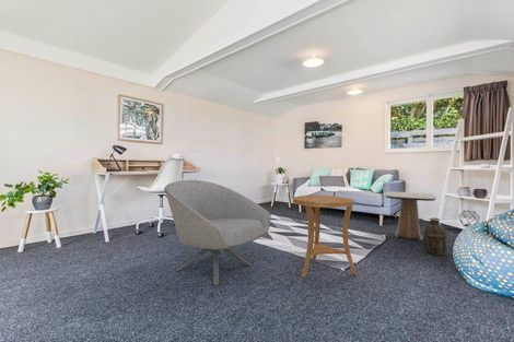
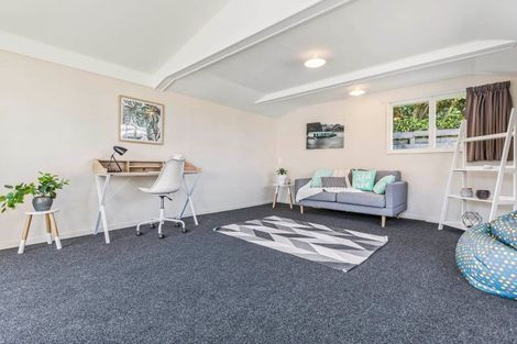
- lantern [422,216,448,257]
- side table [293,194,359,279]
- armchair [163,179,271,286]
- side table [384,190,437,241]
